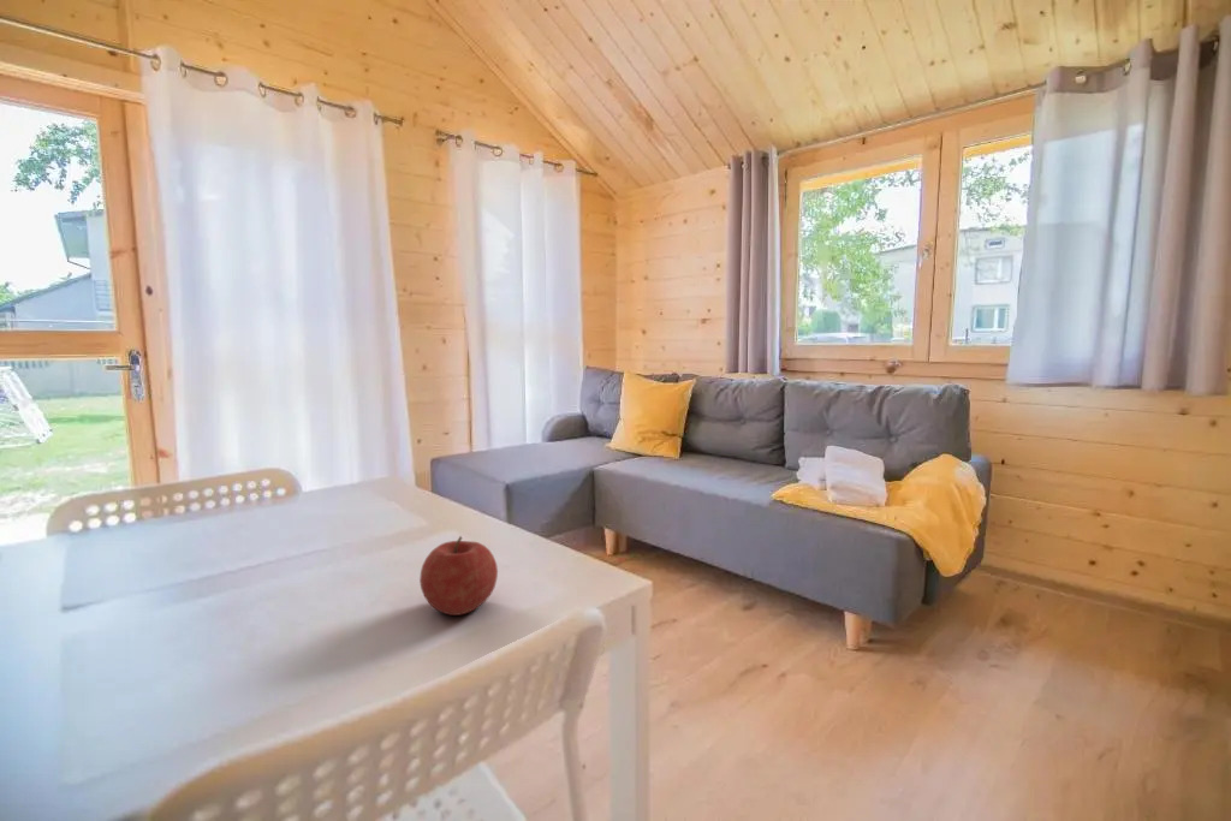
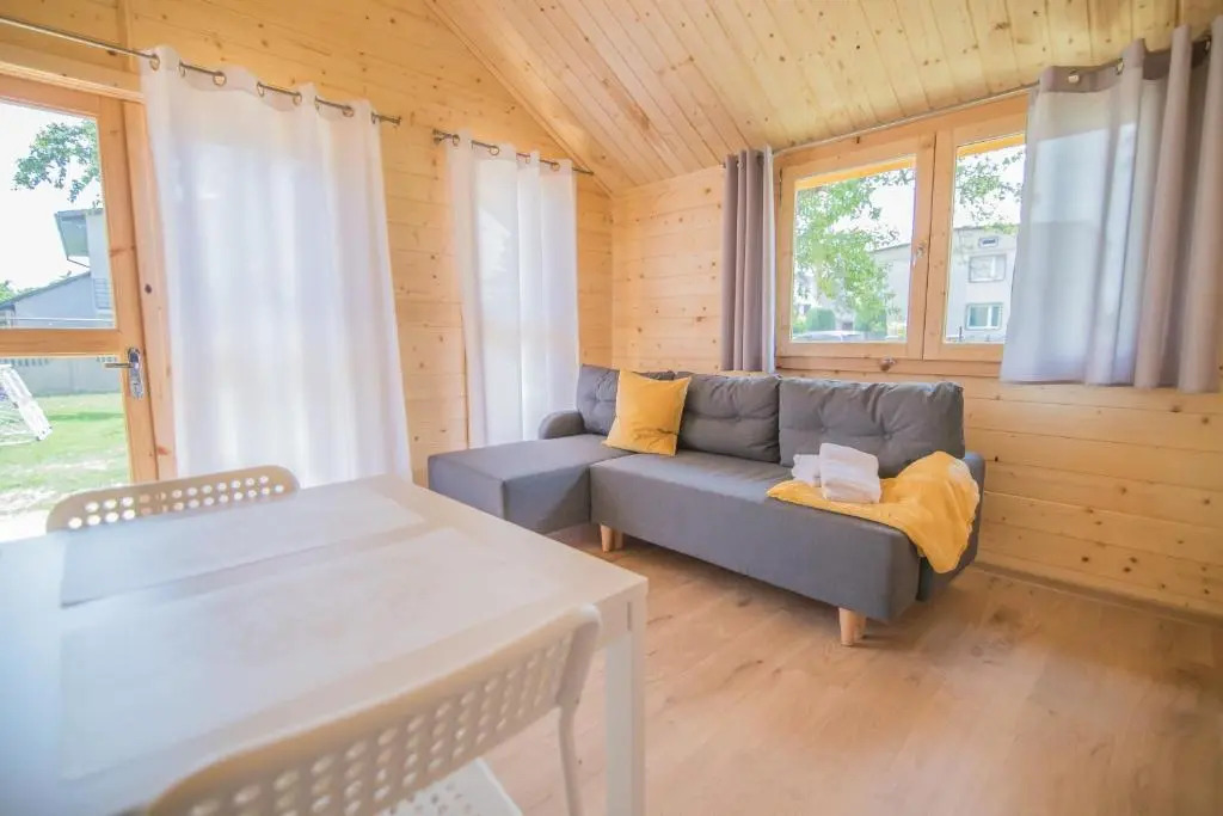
- fruit [418,535,499,617]
